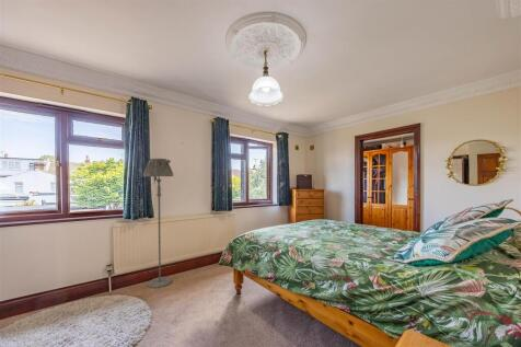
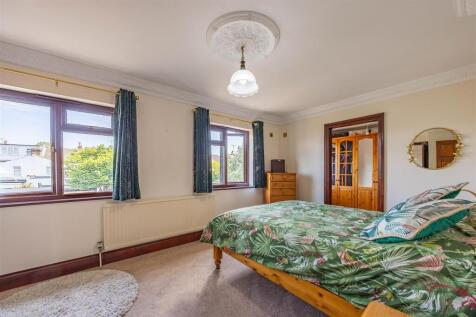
- floor lamp [142,158,174,289]
